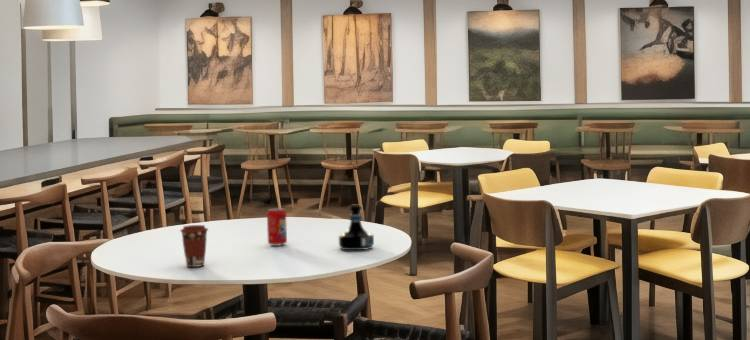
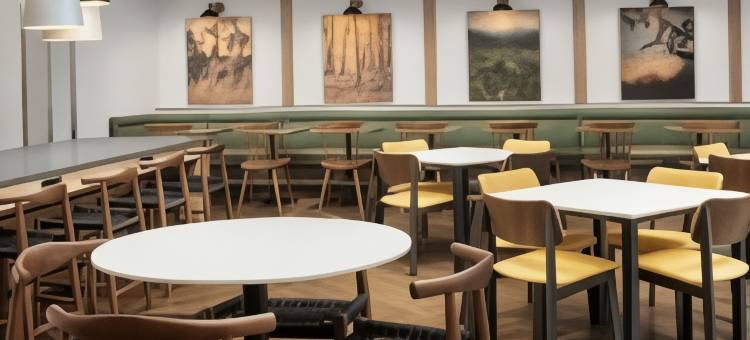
- beverage can [266,208,288,247]
- coffee cup [179,224,209,268]
- tequila bottle [338,204,375,251]
